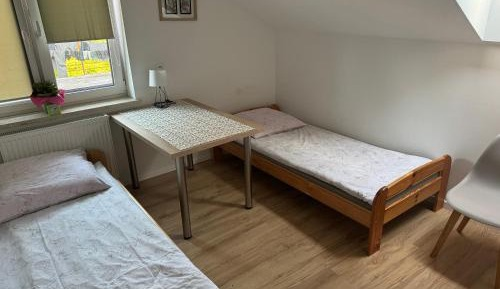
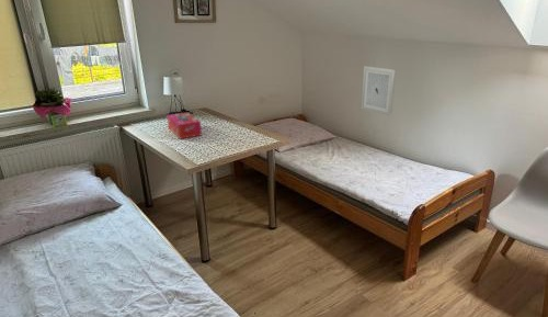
+ tissue box [165,111,203,140]
+ wall art [361,65,397,116]
